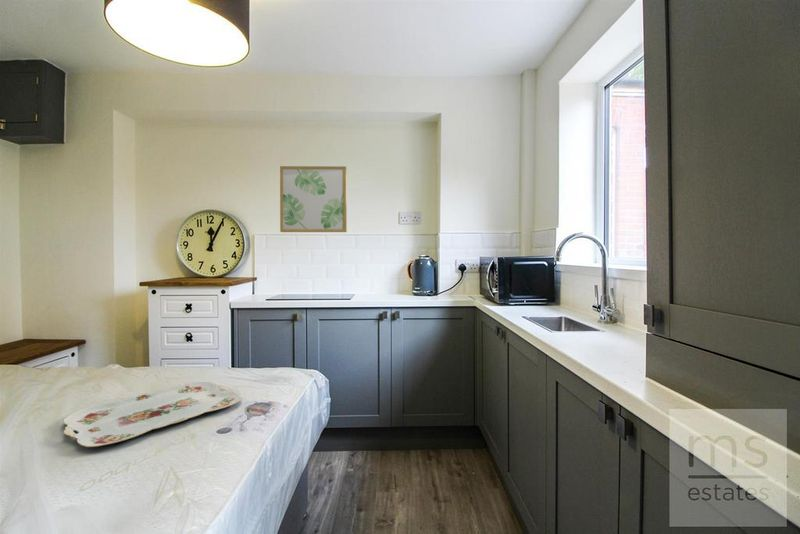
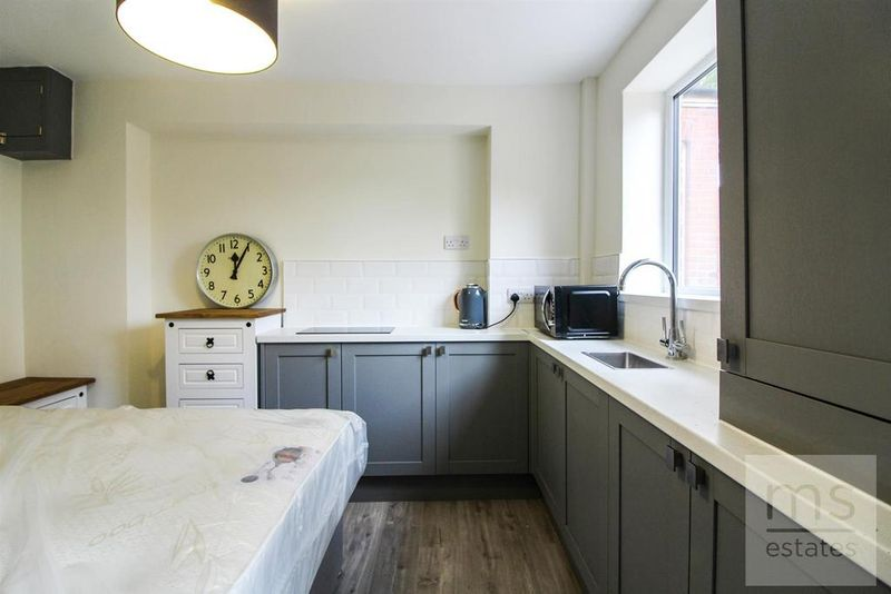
- serving tray [63,381,242,448]
- wall art [279,165,348,233]
